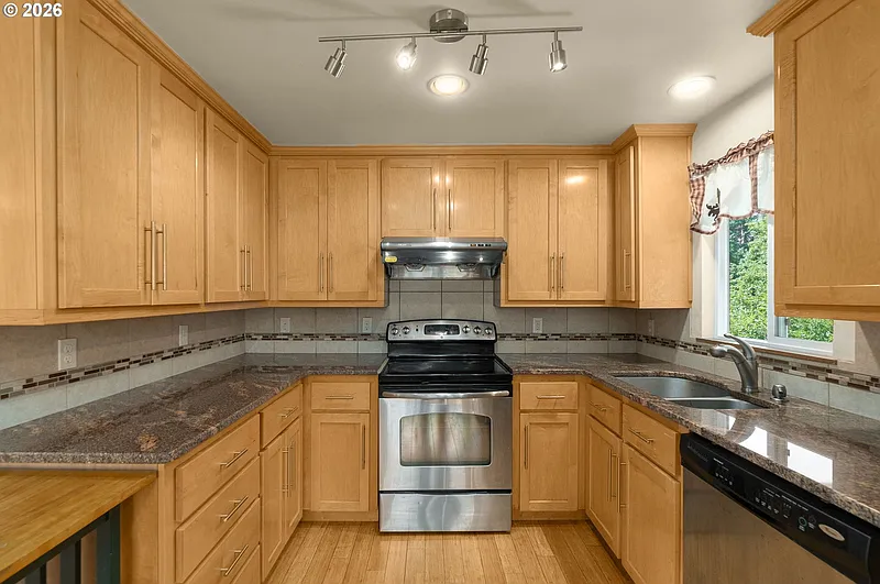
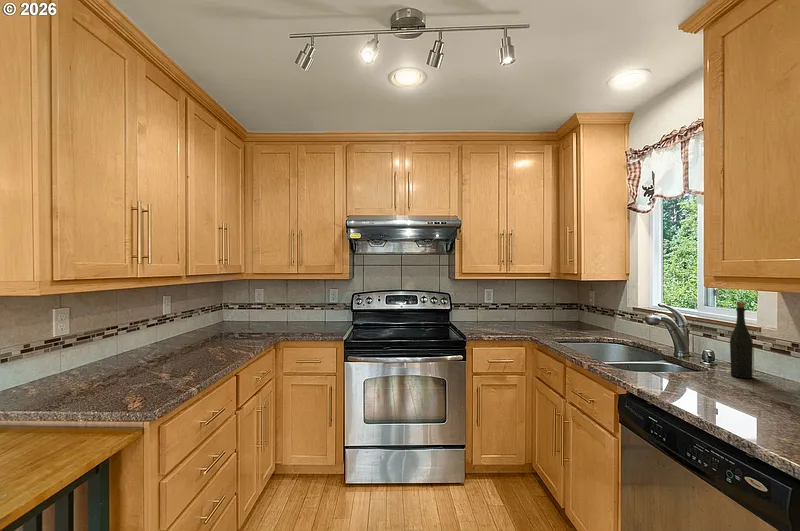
+ bottle [729,301,754,379]
